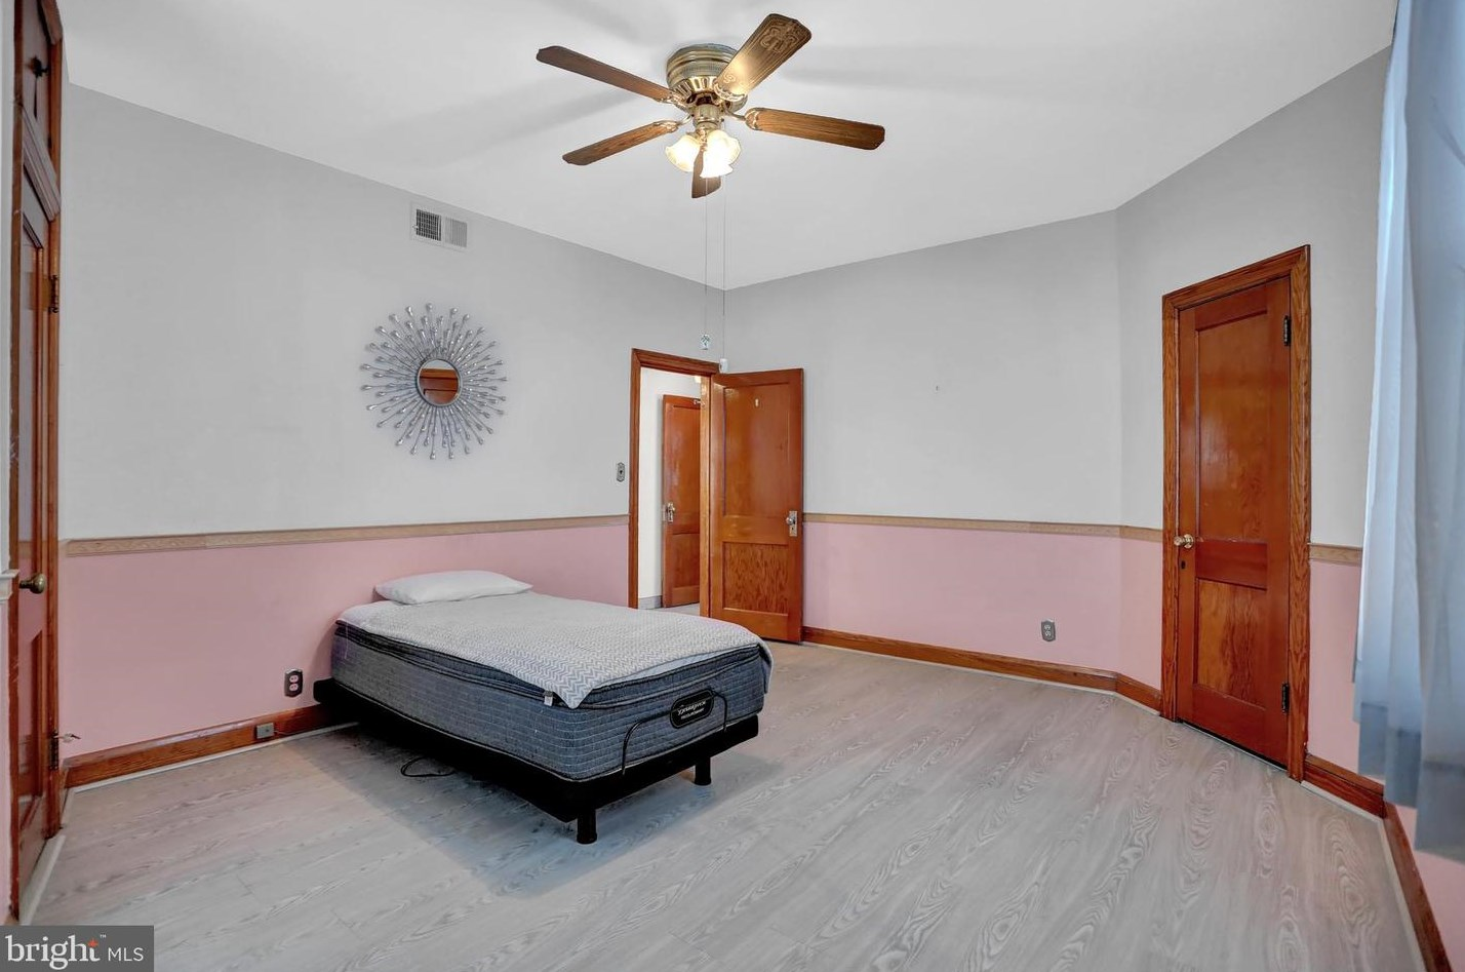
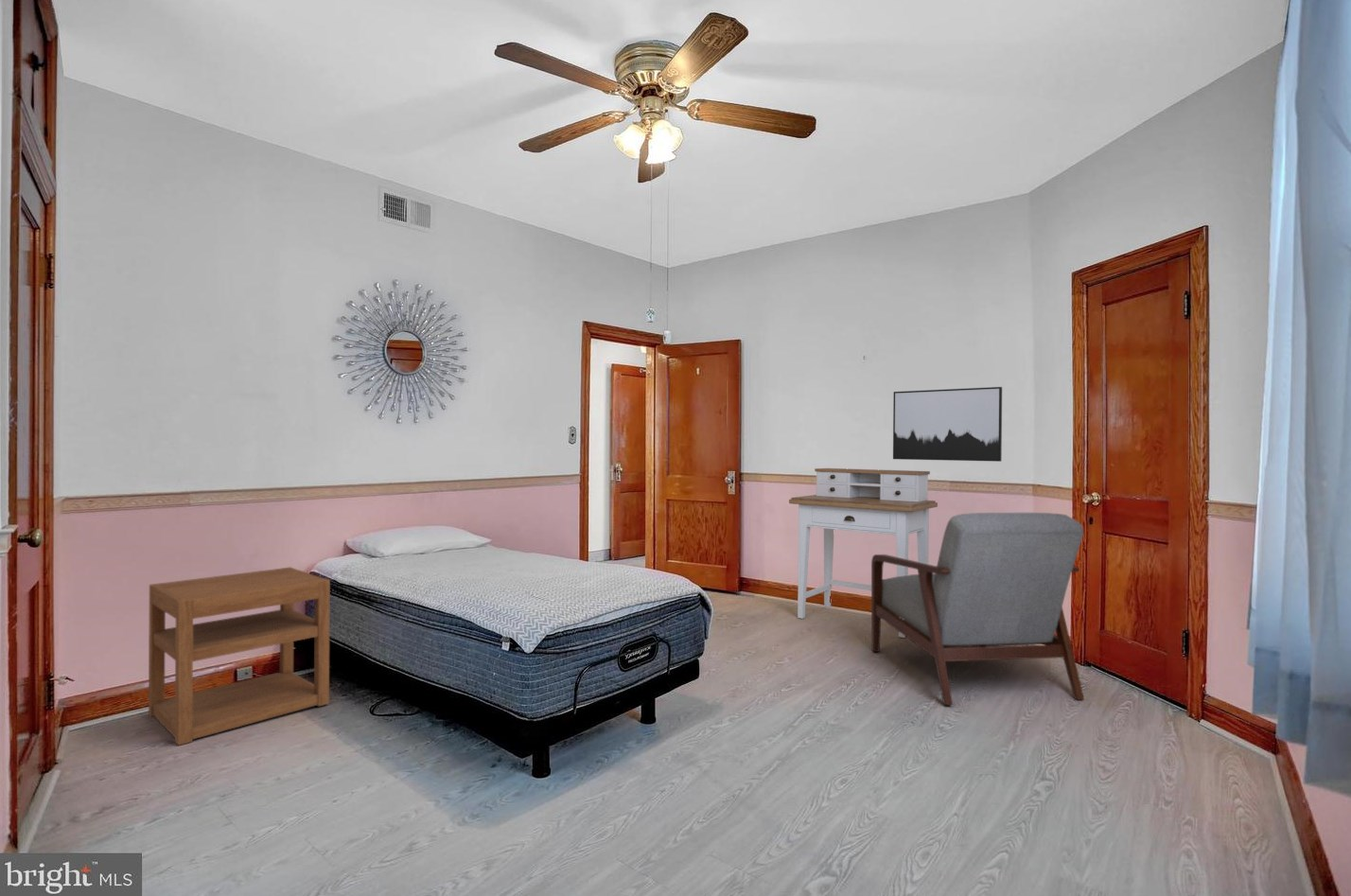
+ wall art [892,386,1003,463]
+ nightstand [148,566,331,747]
+ desk [788,467,939,639]
+ chair [870,512,1085,707]
